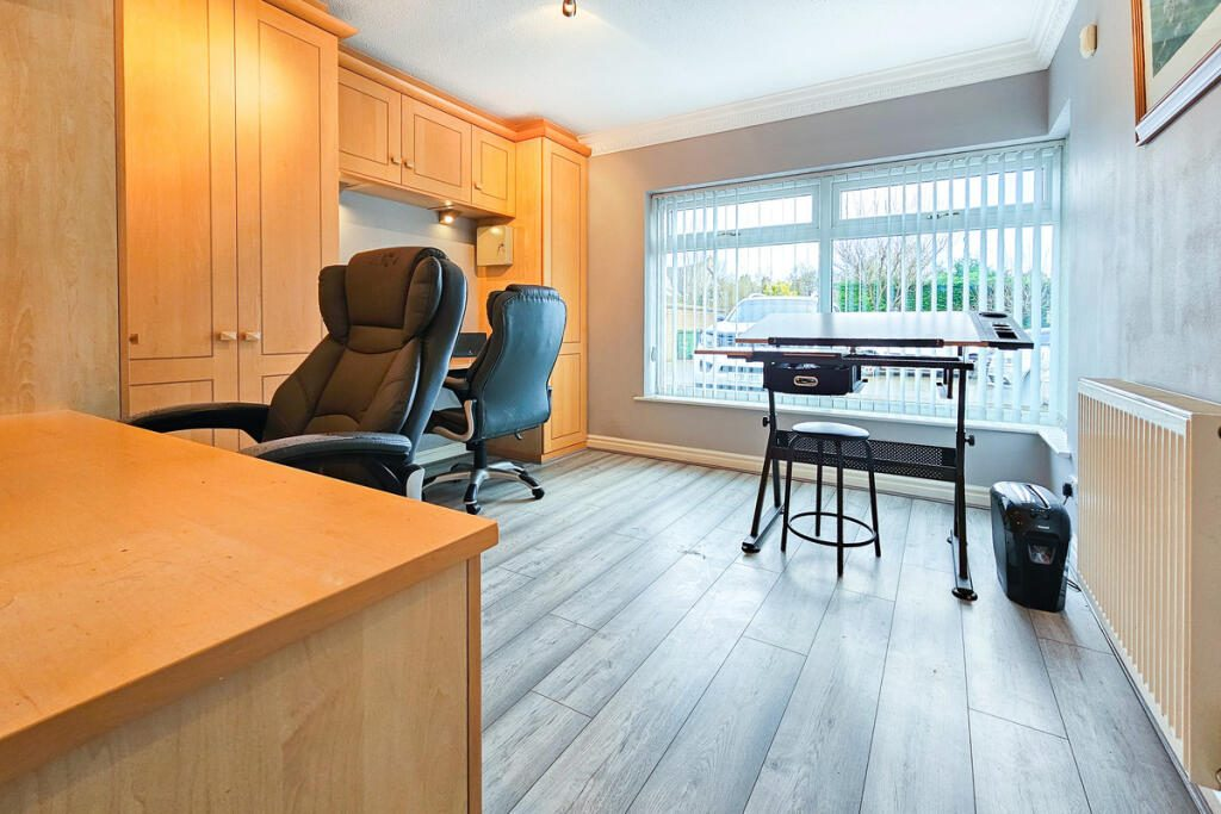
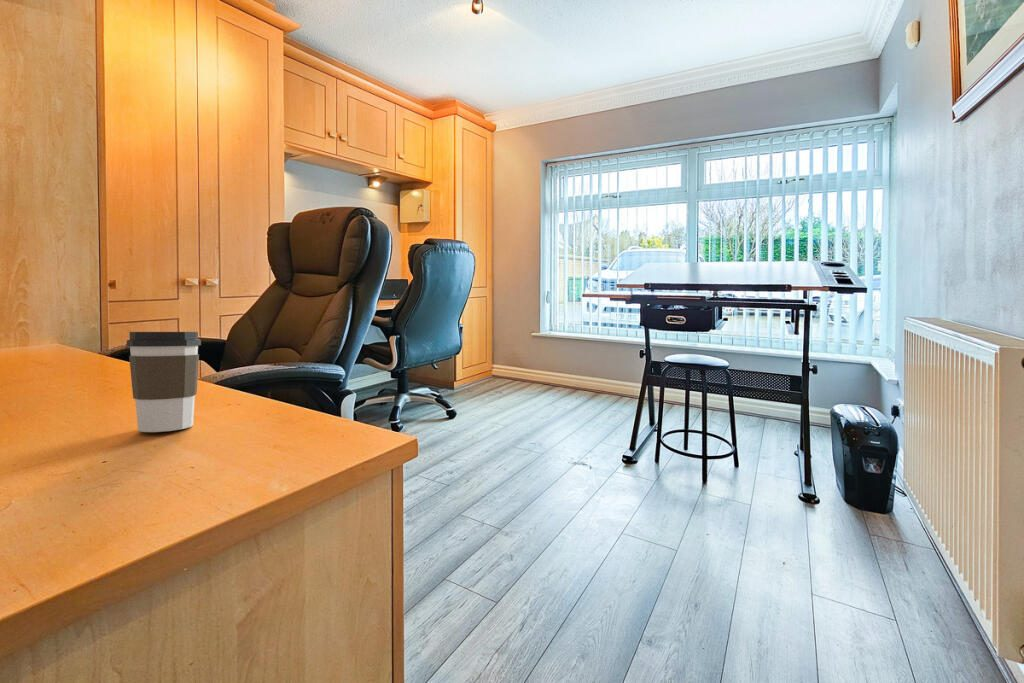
+ coffee cup [125,331,202,433]
